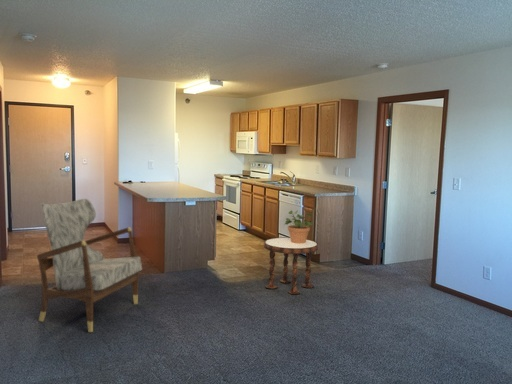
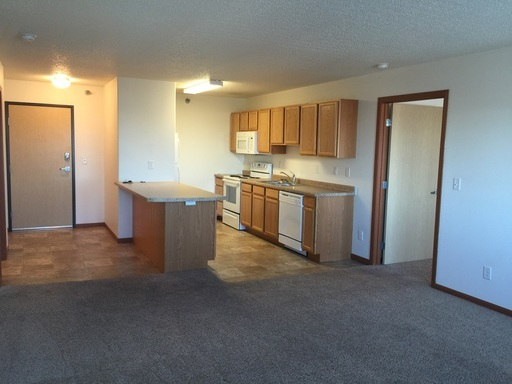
- potted plant [283,210,313,243]
- armchair [36,198,143,333]
- side table [263,236,319,296]
